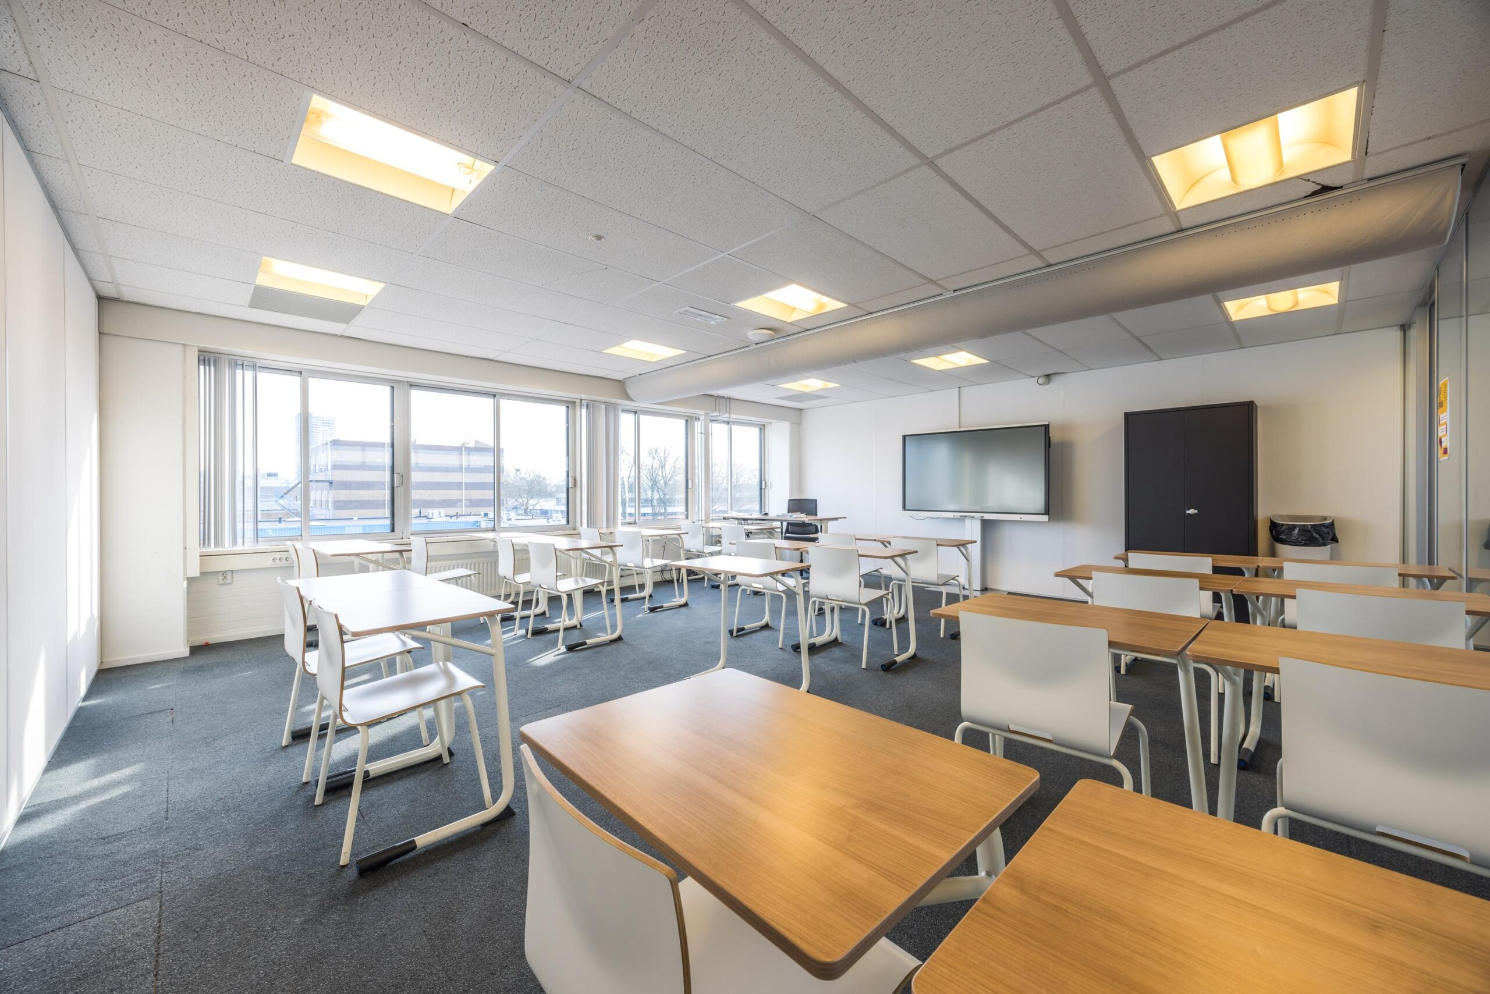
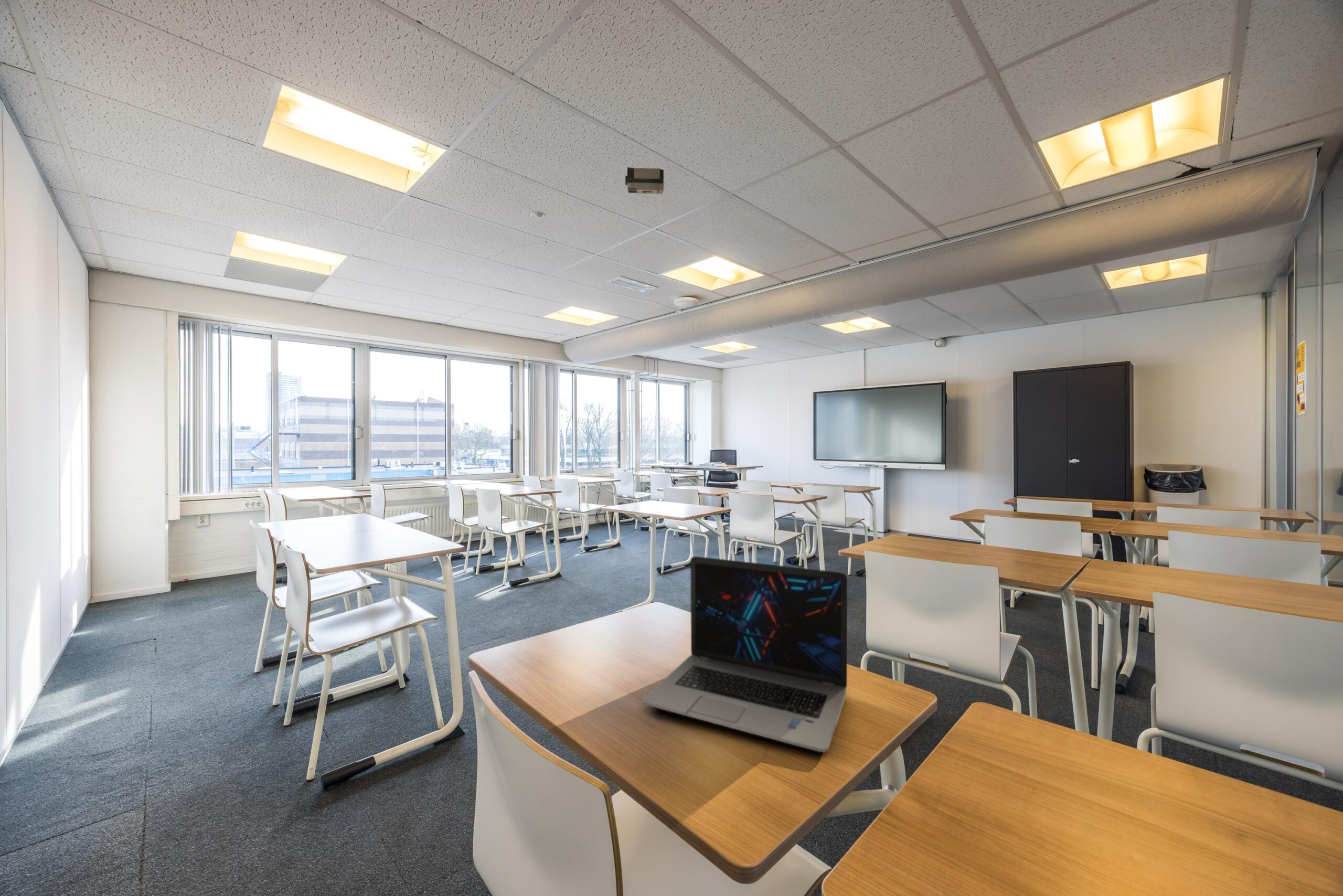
+ projector [625,167,664,195]
+ laptop [642,556,848,753]
